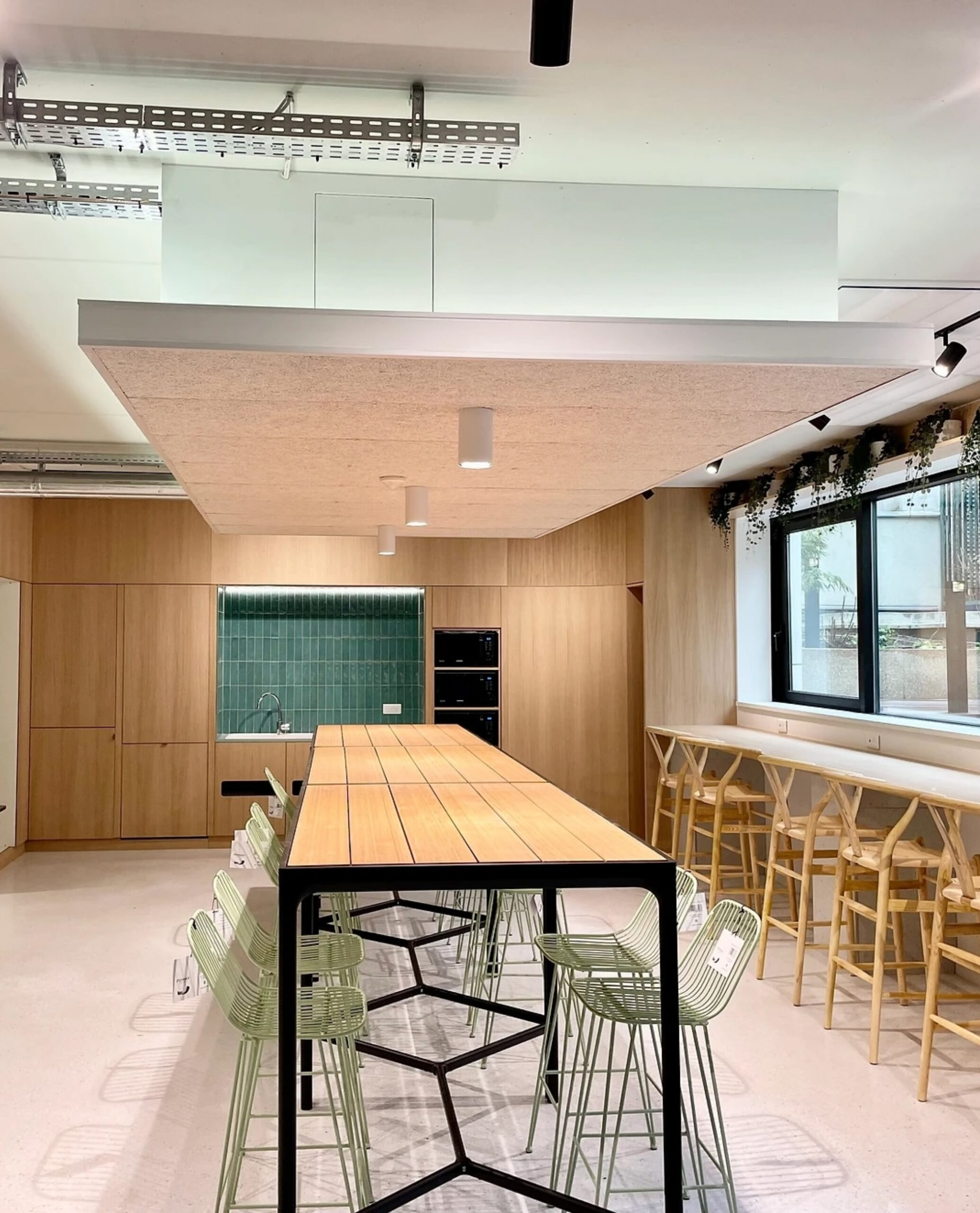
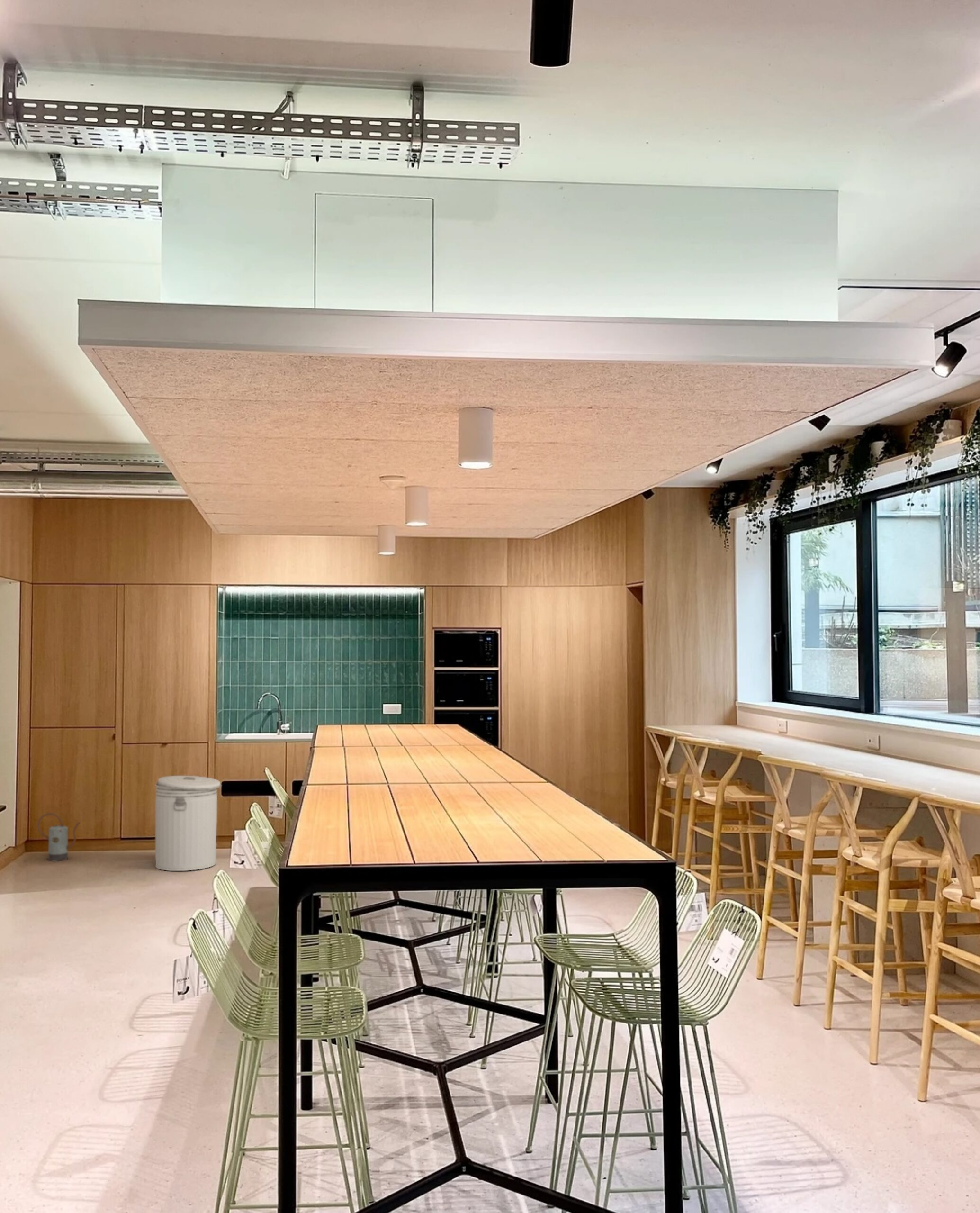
+ can [155,775,222,871]
+ watering can [37,812,81,862]
